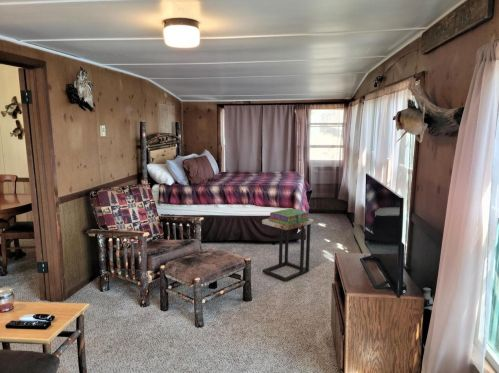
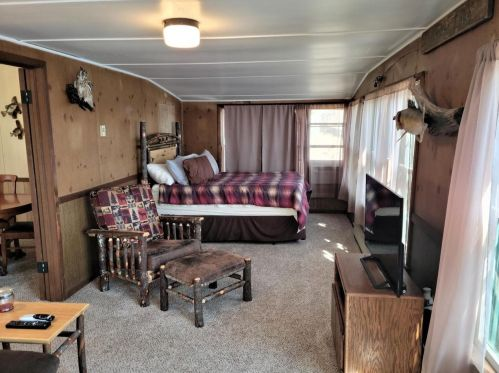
- side table [261,218,315,283]
- stack of books [268,208,310,226]
